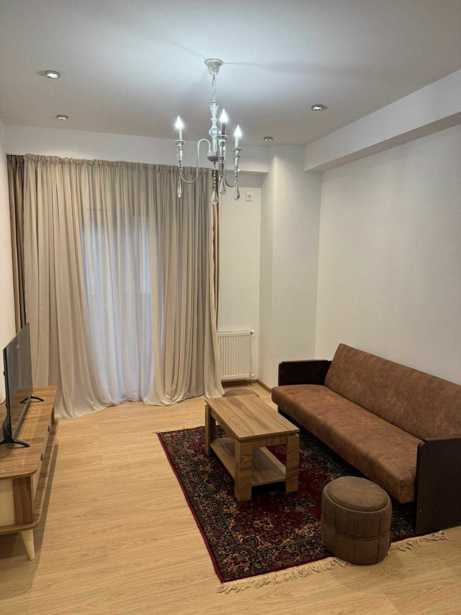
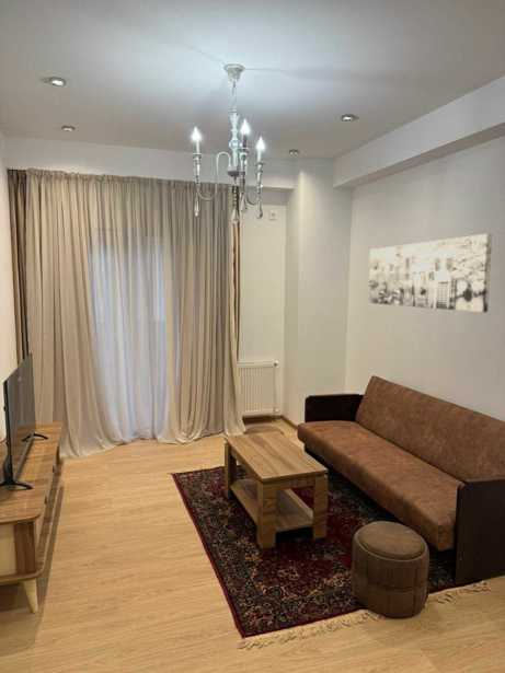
+ wall art [367,233,493,313]
